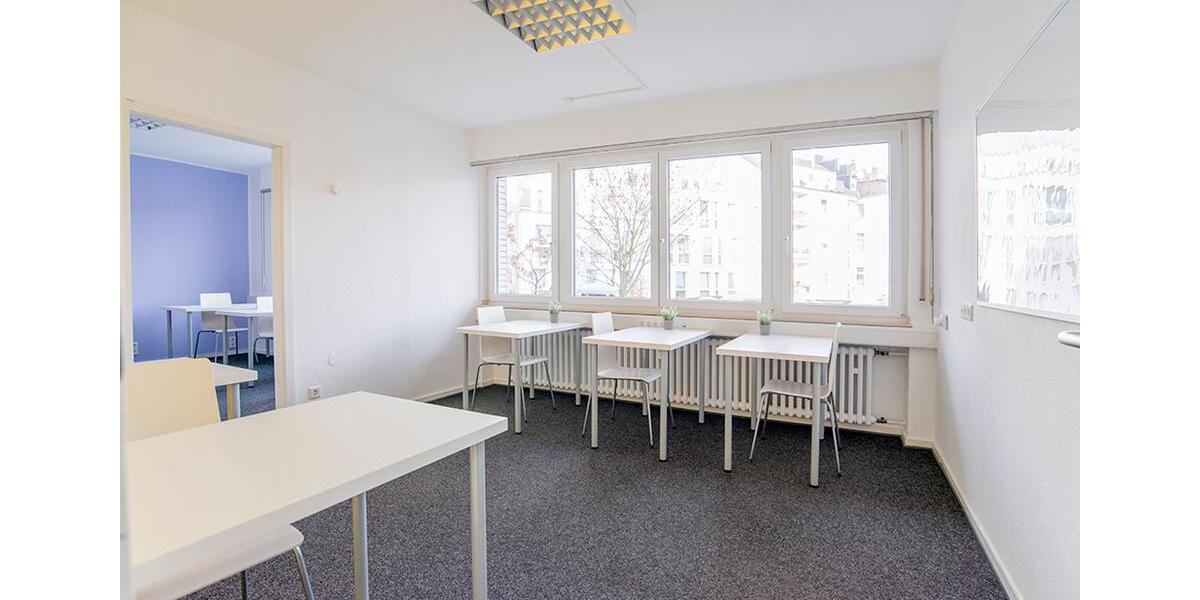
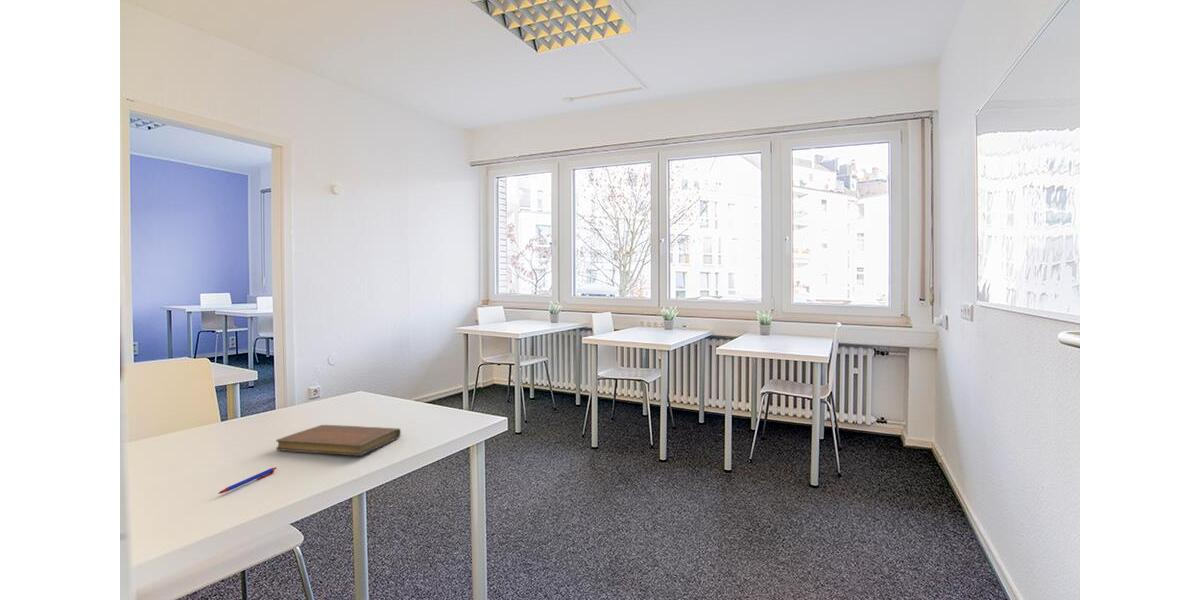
+ notebook [275,424,402,456]
+ pen [217,466,277,495]
